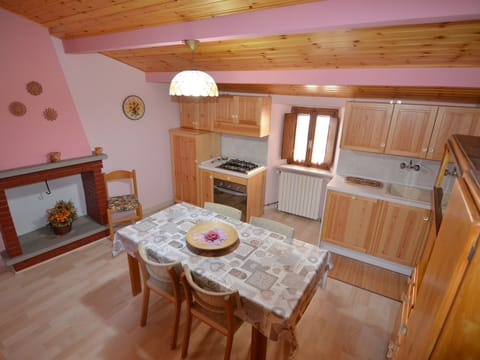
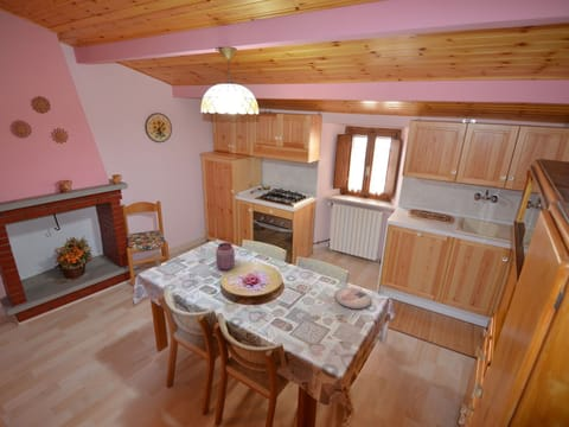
+ jar [215,242,236,270]
+ plate [333,286,372,310]
